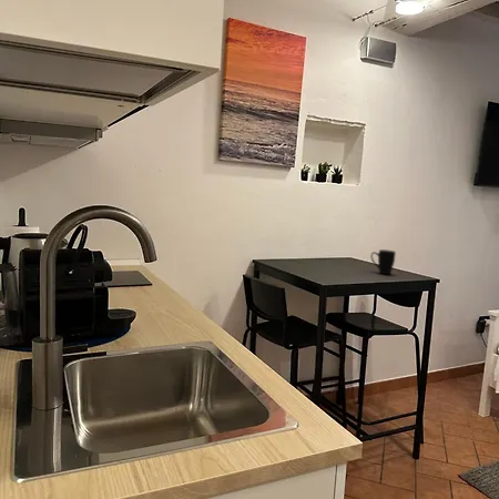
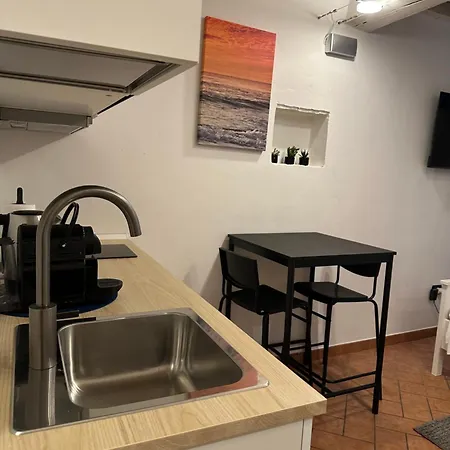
- mug [370,248,397,275]
